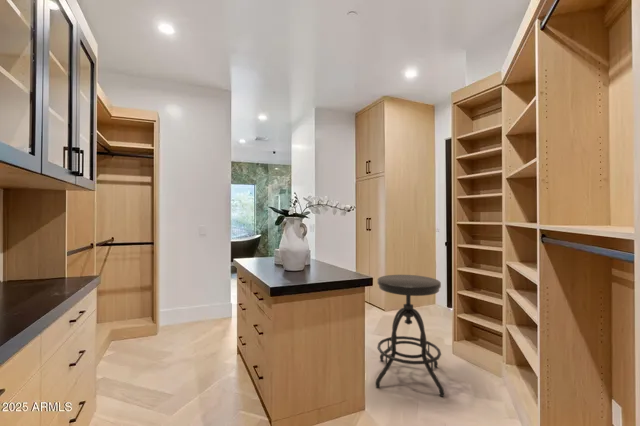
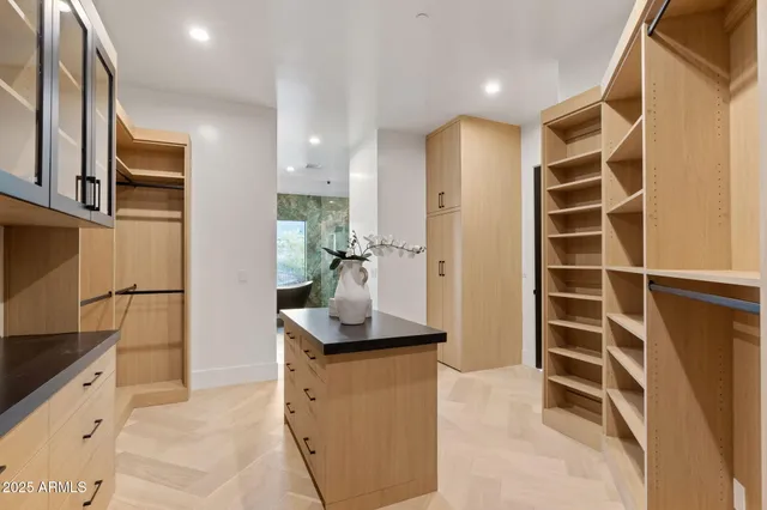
- stool [374,274,445,398]
